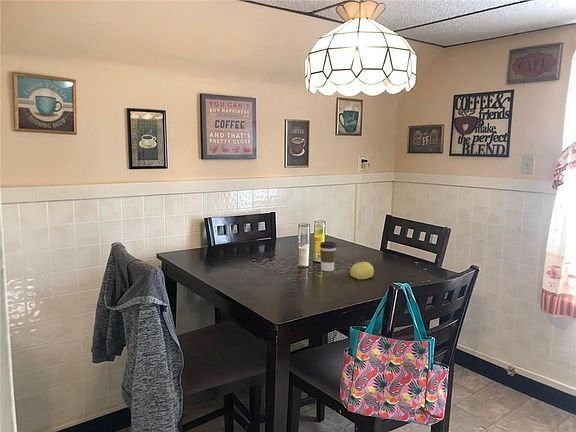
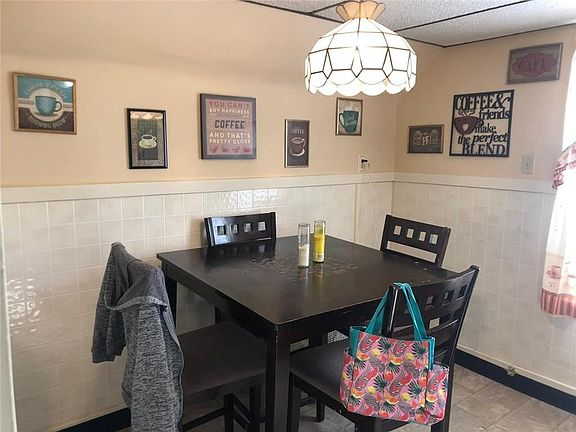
- fruit [349,261,375,280]
- coffee cup [319,241,338,272]
